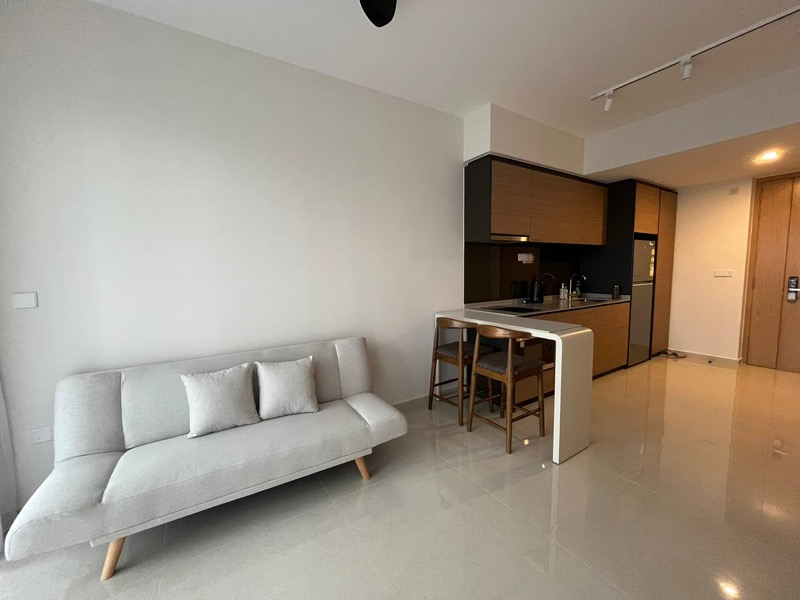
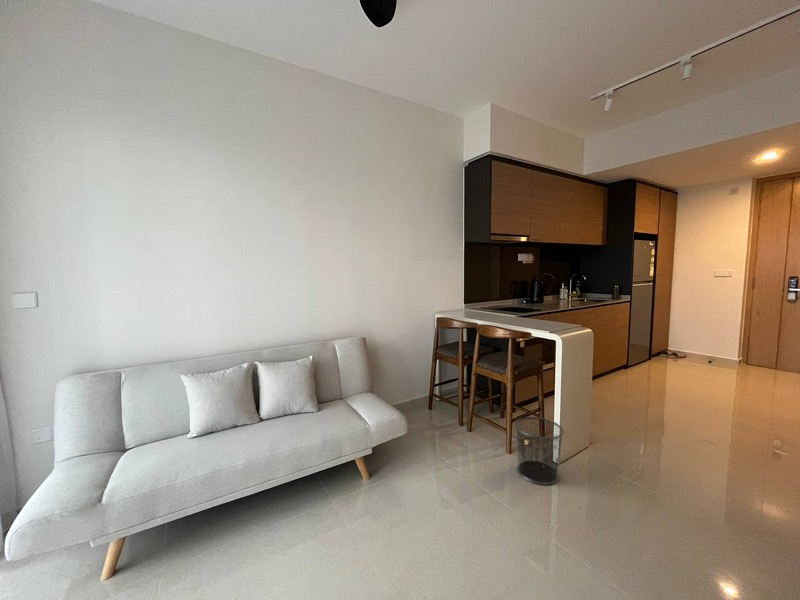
+ waste bin [513,416,565,486]
